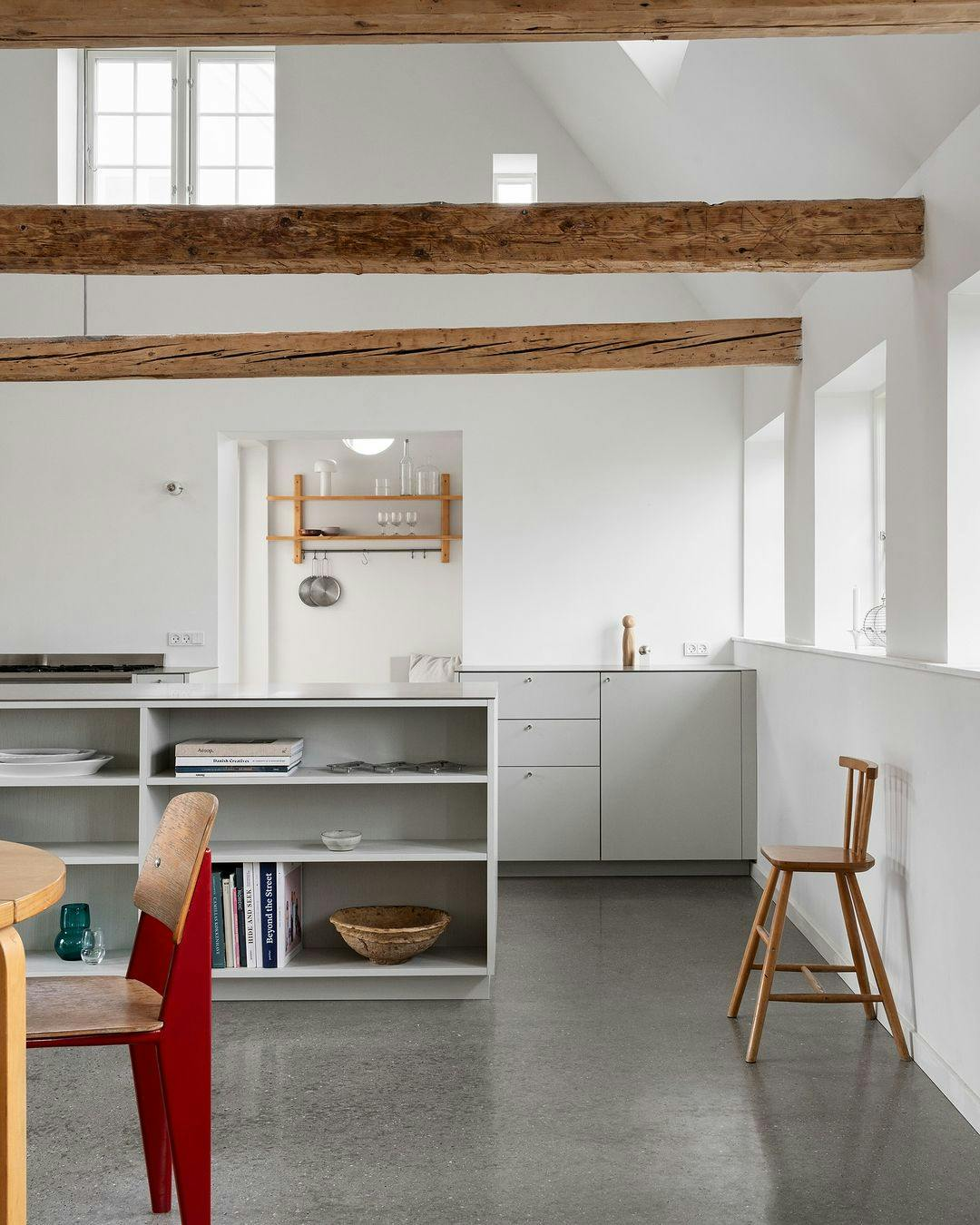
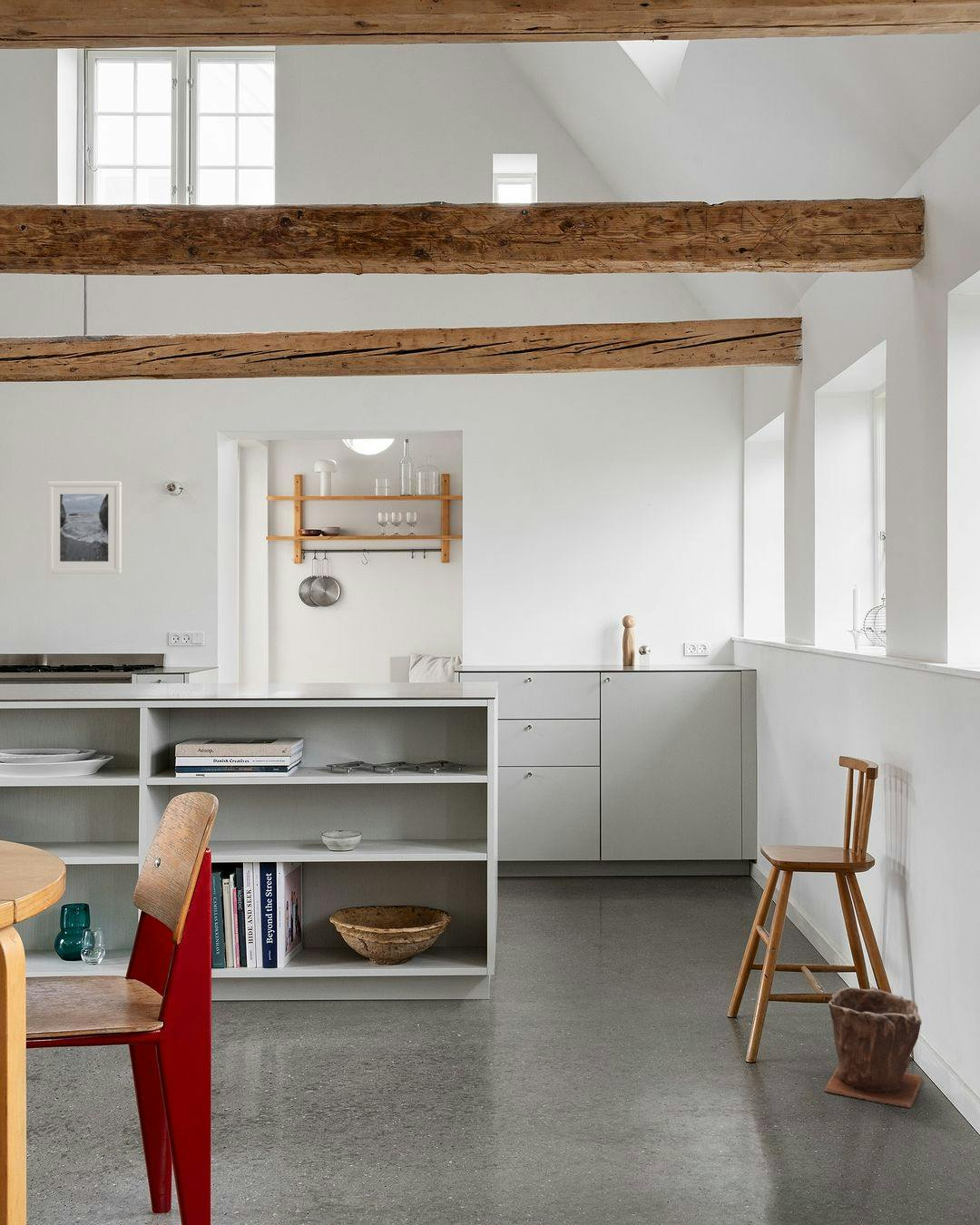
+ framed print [47,481,122,574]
+ plant pot [823,986,925,1109]
